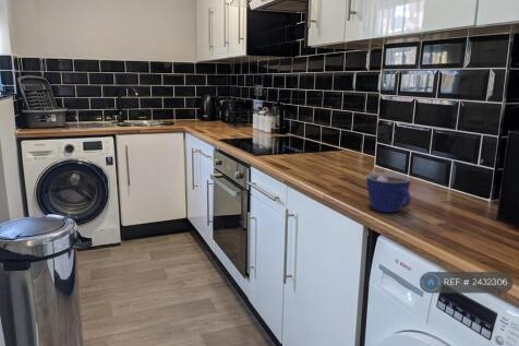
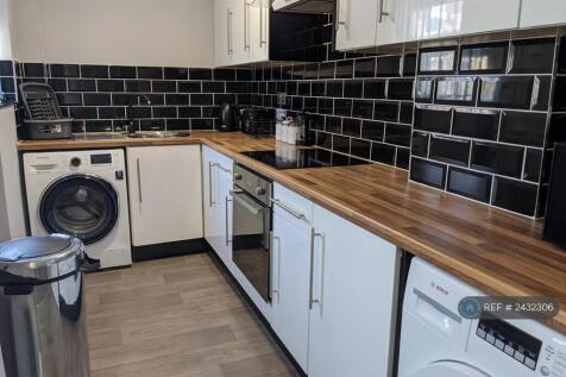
- cup [365,171,412,214]
